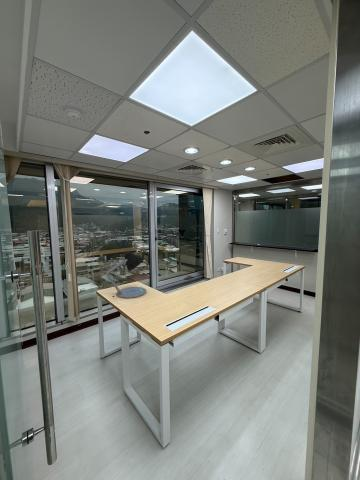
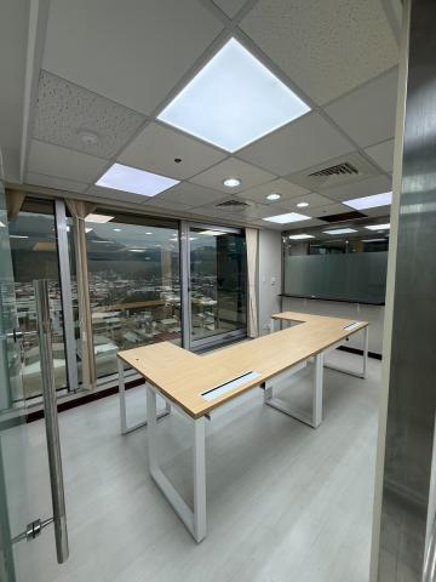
- desk lamp [105,250,147,299]
